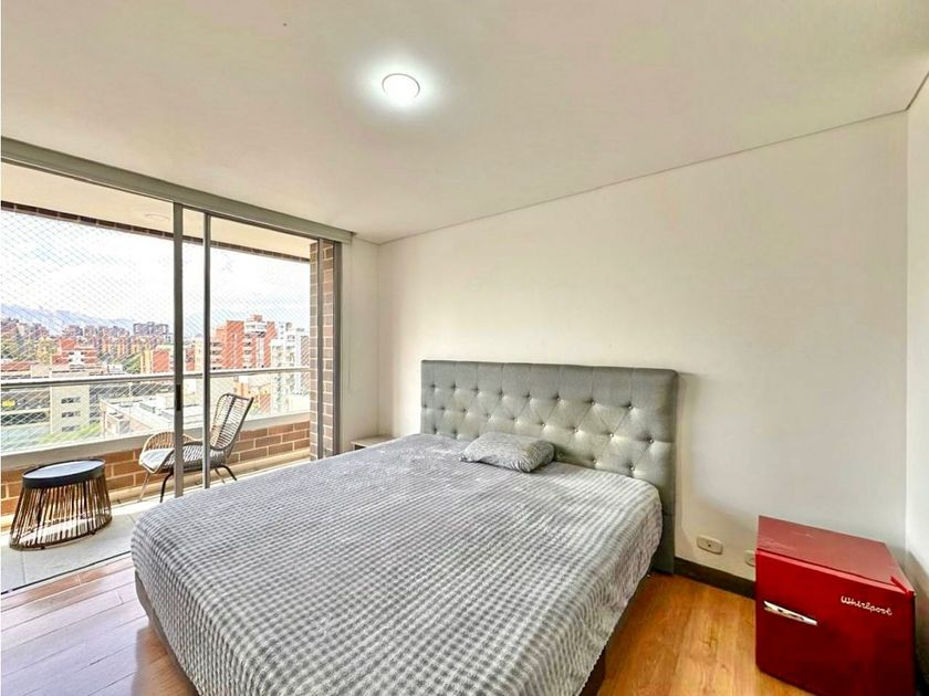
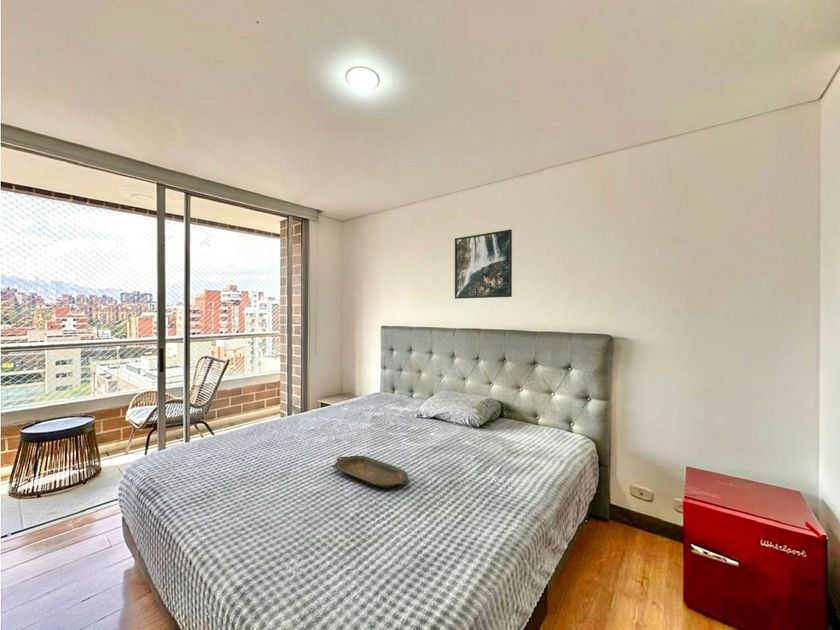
+ serving tray [331,455,410,489]
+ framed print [454,228,513,300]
